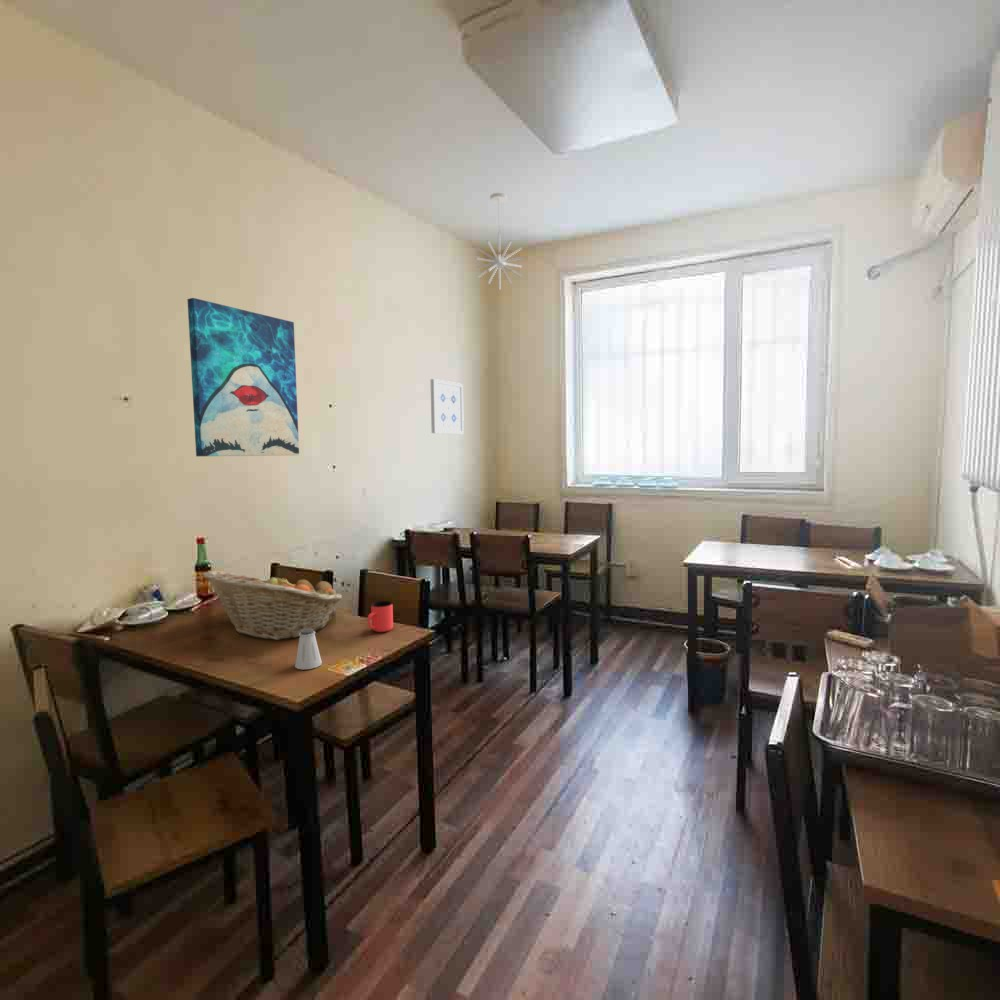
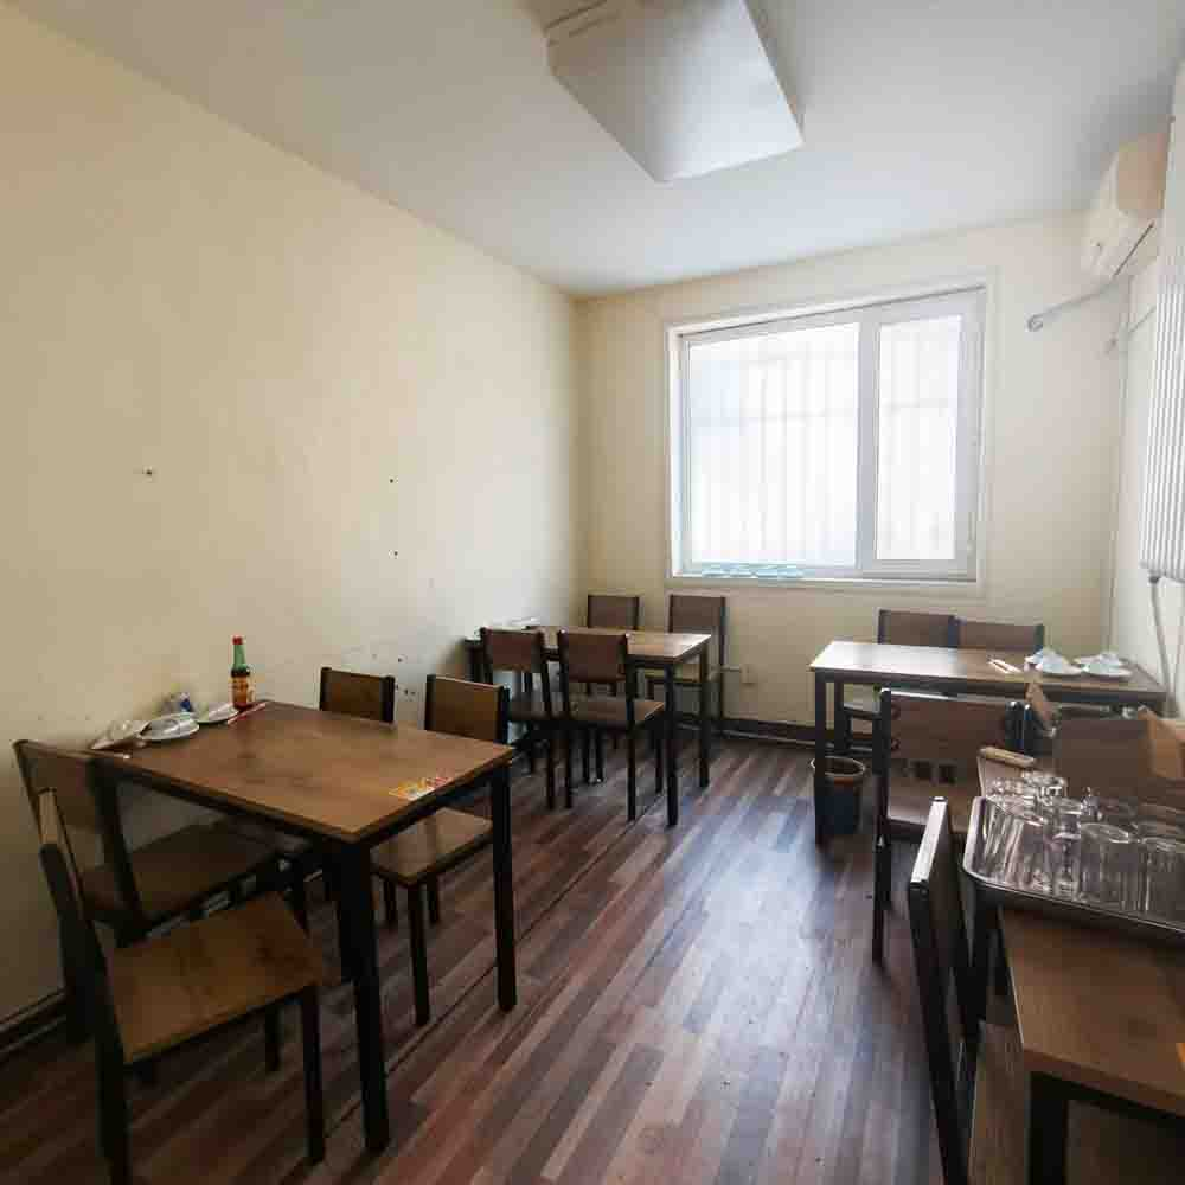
- wall art [186,297,300,457]
- cup [366,600,394,633]
- saltshaker [294,629,323,671]
- wall art [429,378,465,435]
- pendant light [475,192,524,291]
- fruit basket [202,570,343,641]
